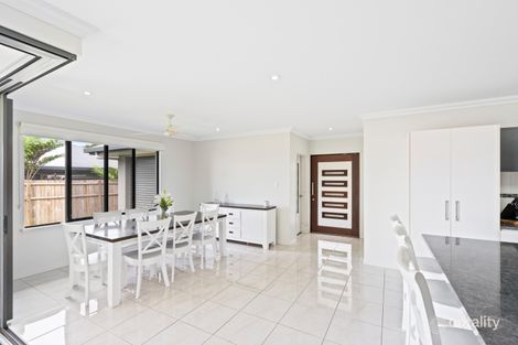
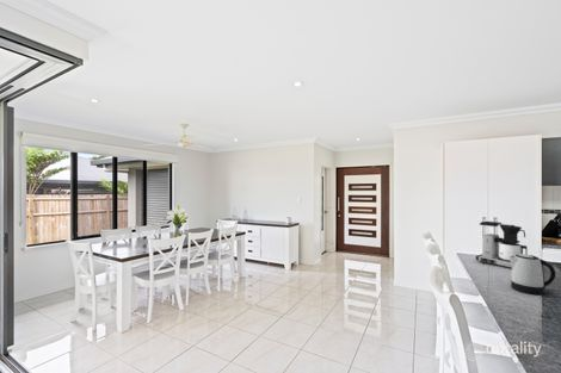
+ kettle [510,253,556,296]
+ coffee maker [475,220,529,268]
